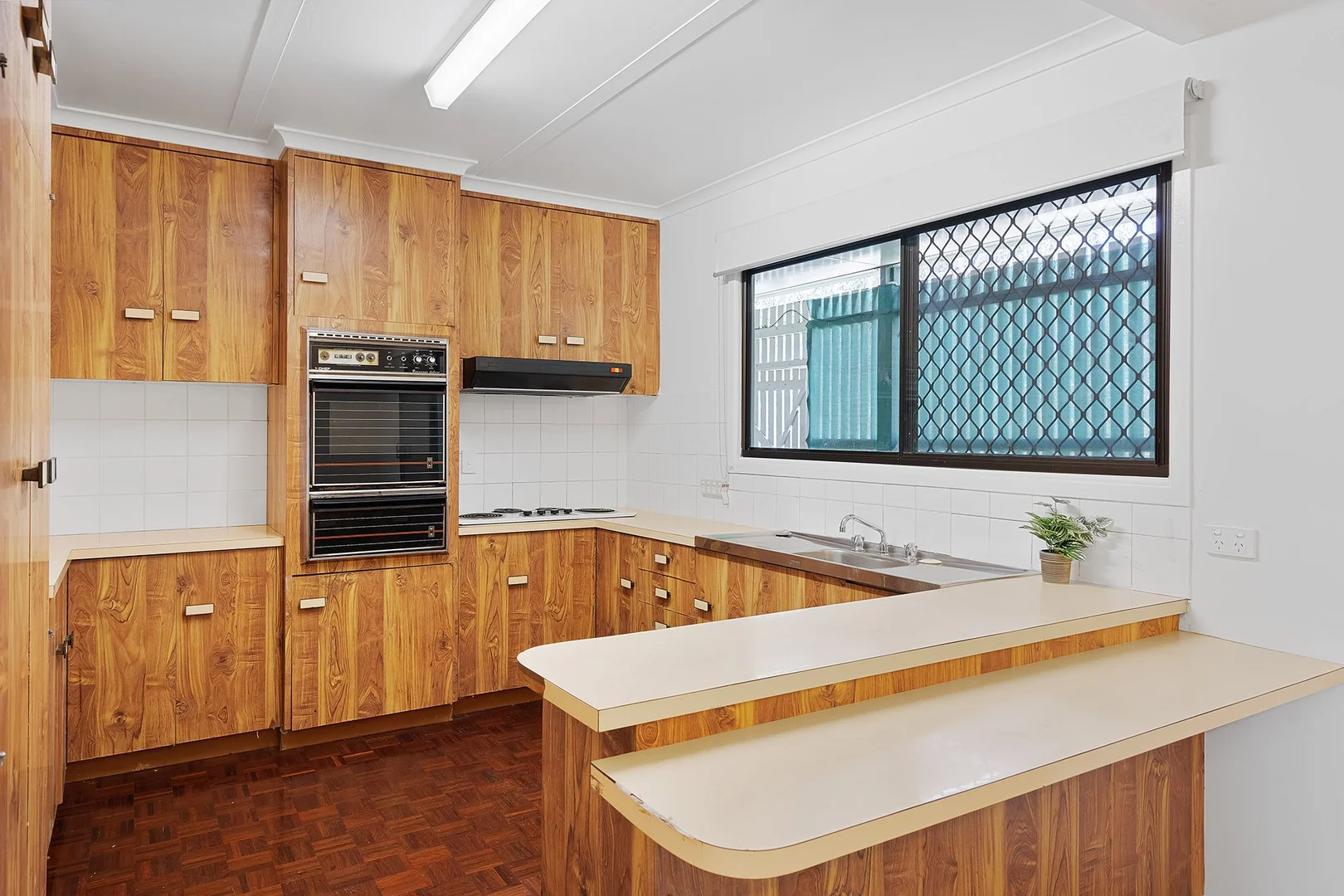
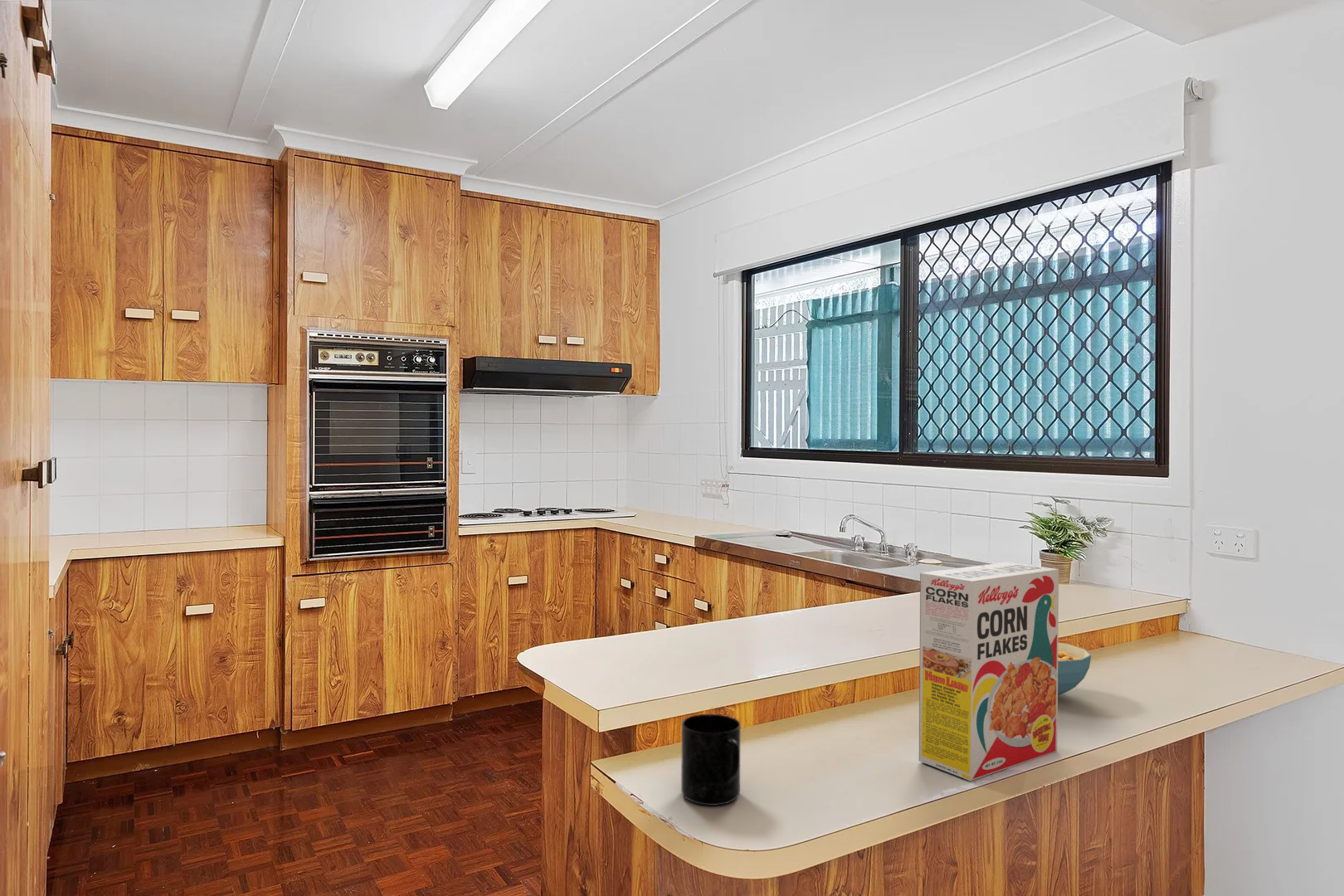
+ cereal bowl [1058,642,1092,696]
+ mug [680,713,742,806]
+ cereal box [918,562,1059,782]
